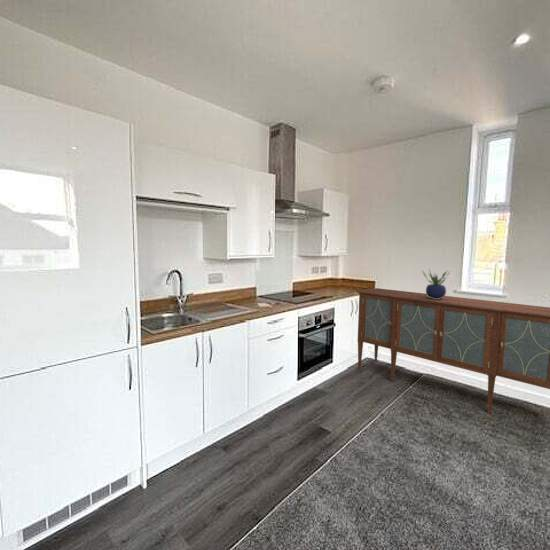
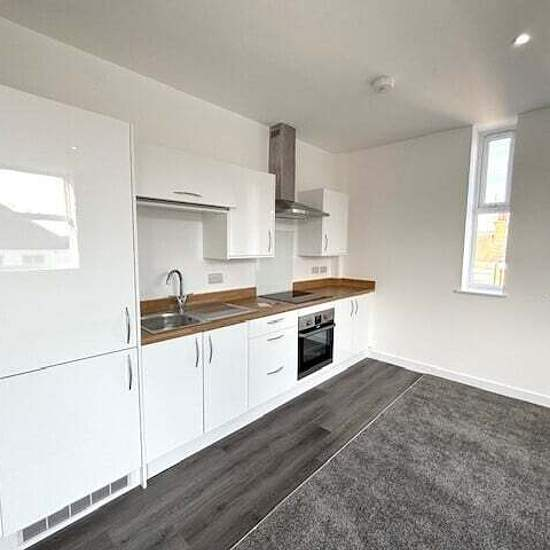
- potted plant [421,269,451,299]
- sideboard [356,287,550,414]
